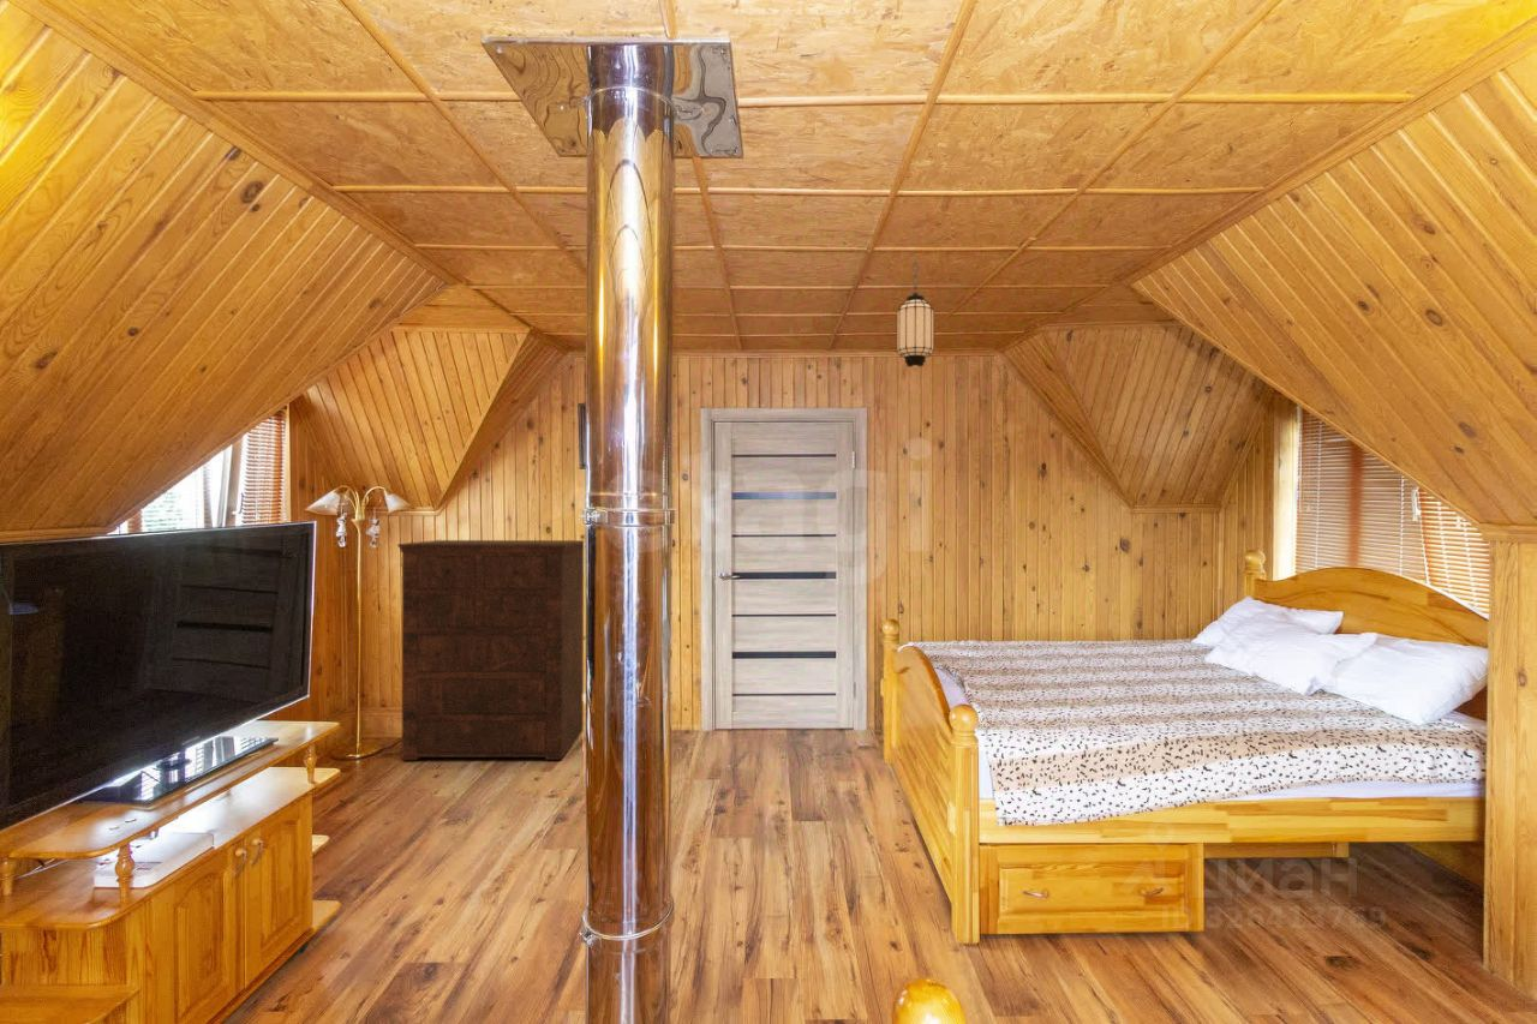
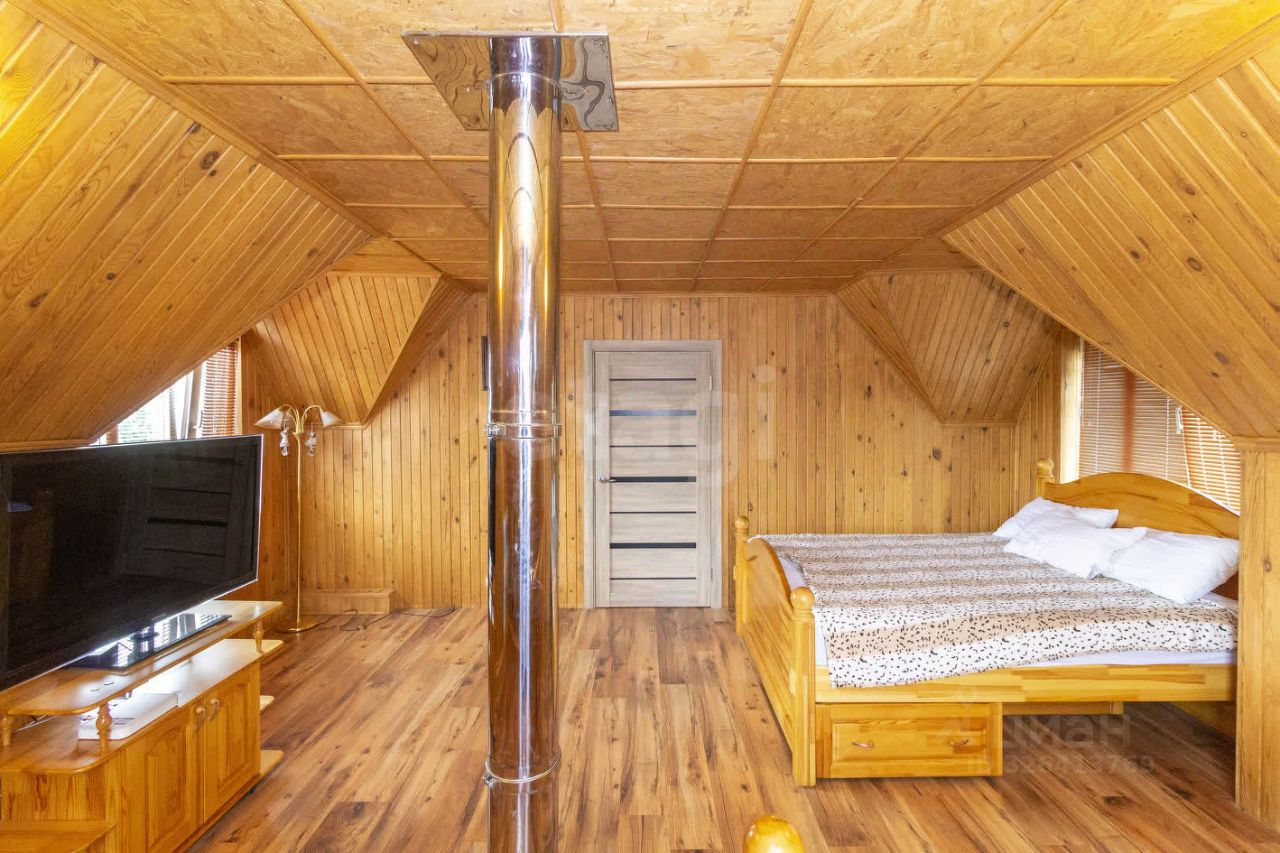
- dresser [396,539,585,761]
- hanging lantern [896,254,935,369]
